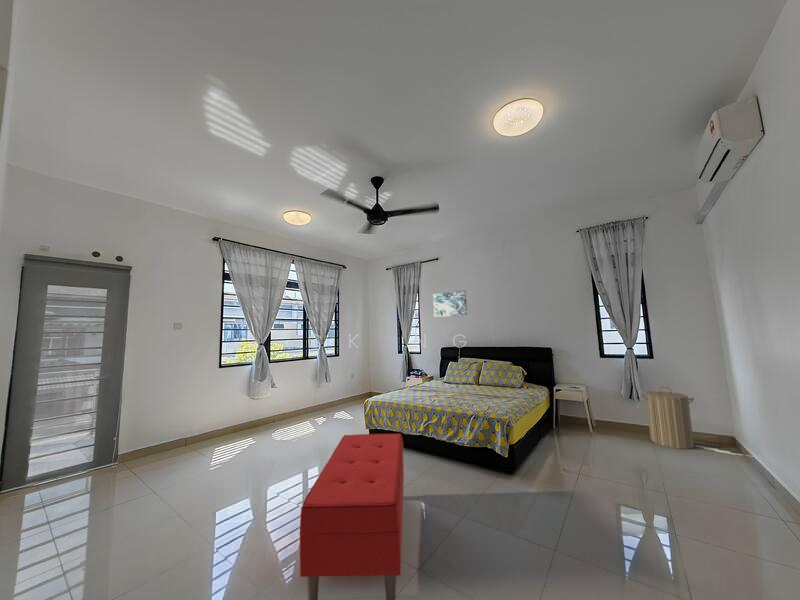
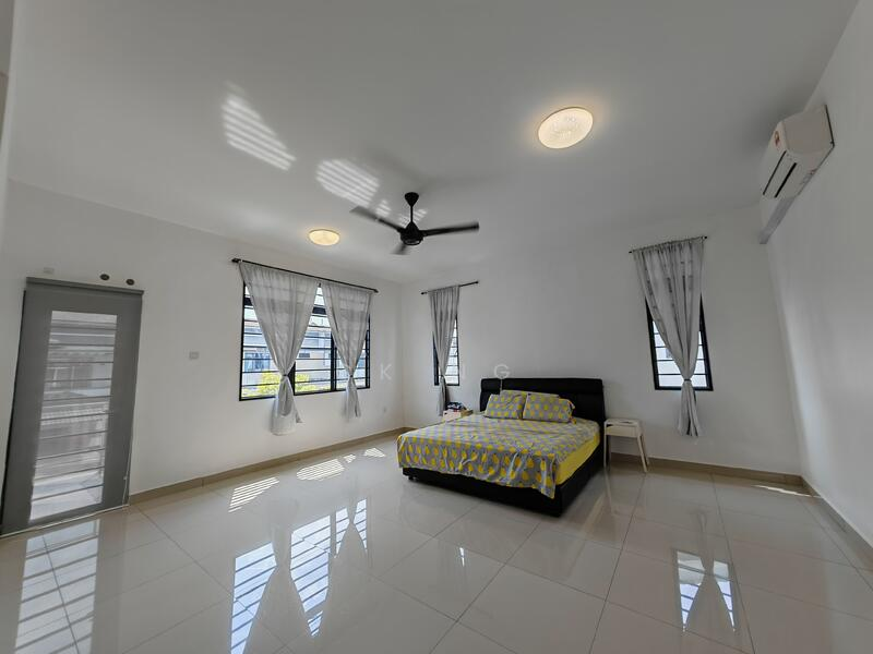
- bench [298,433,405,600]
- laundry hamper [640,386,695,450]
- wall art [432,290,468,318]
